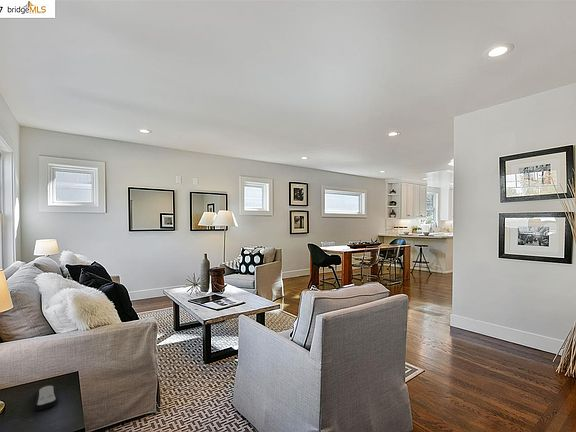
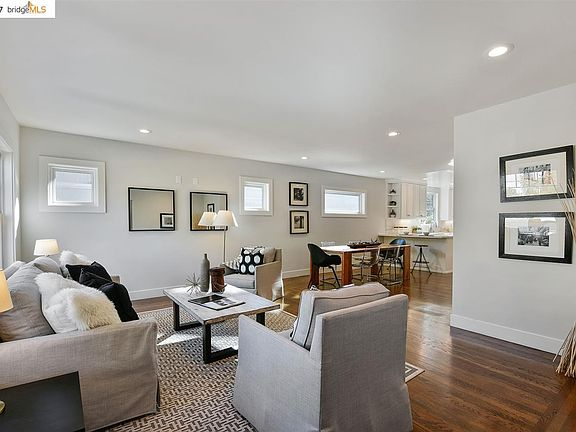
- remote control [33,384,60,412]
